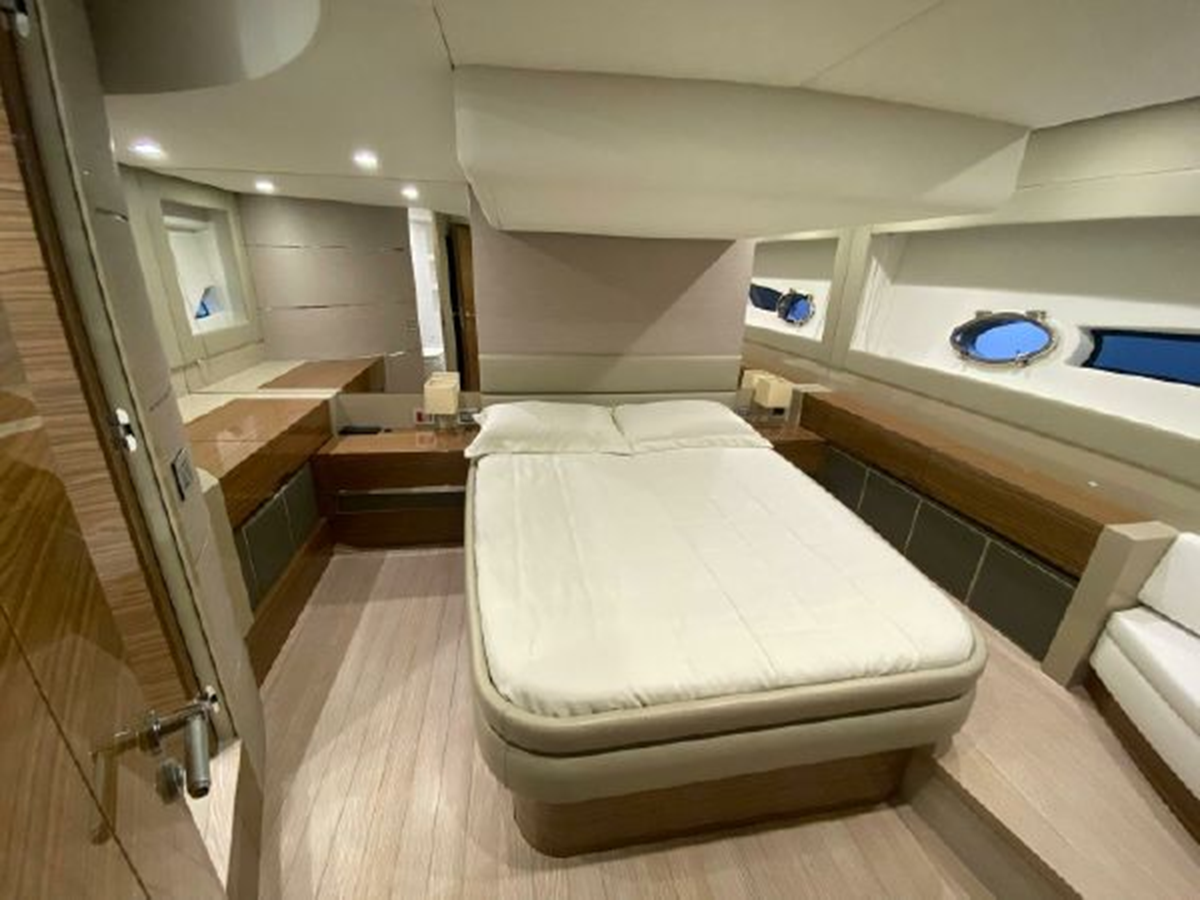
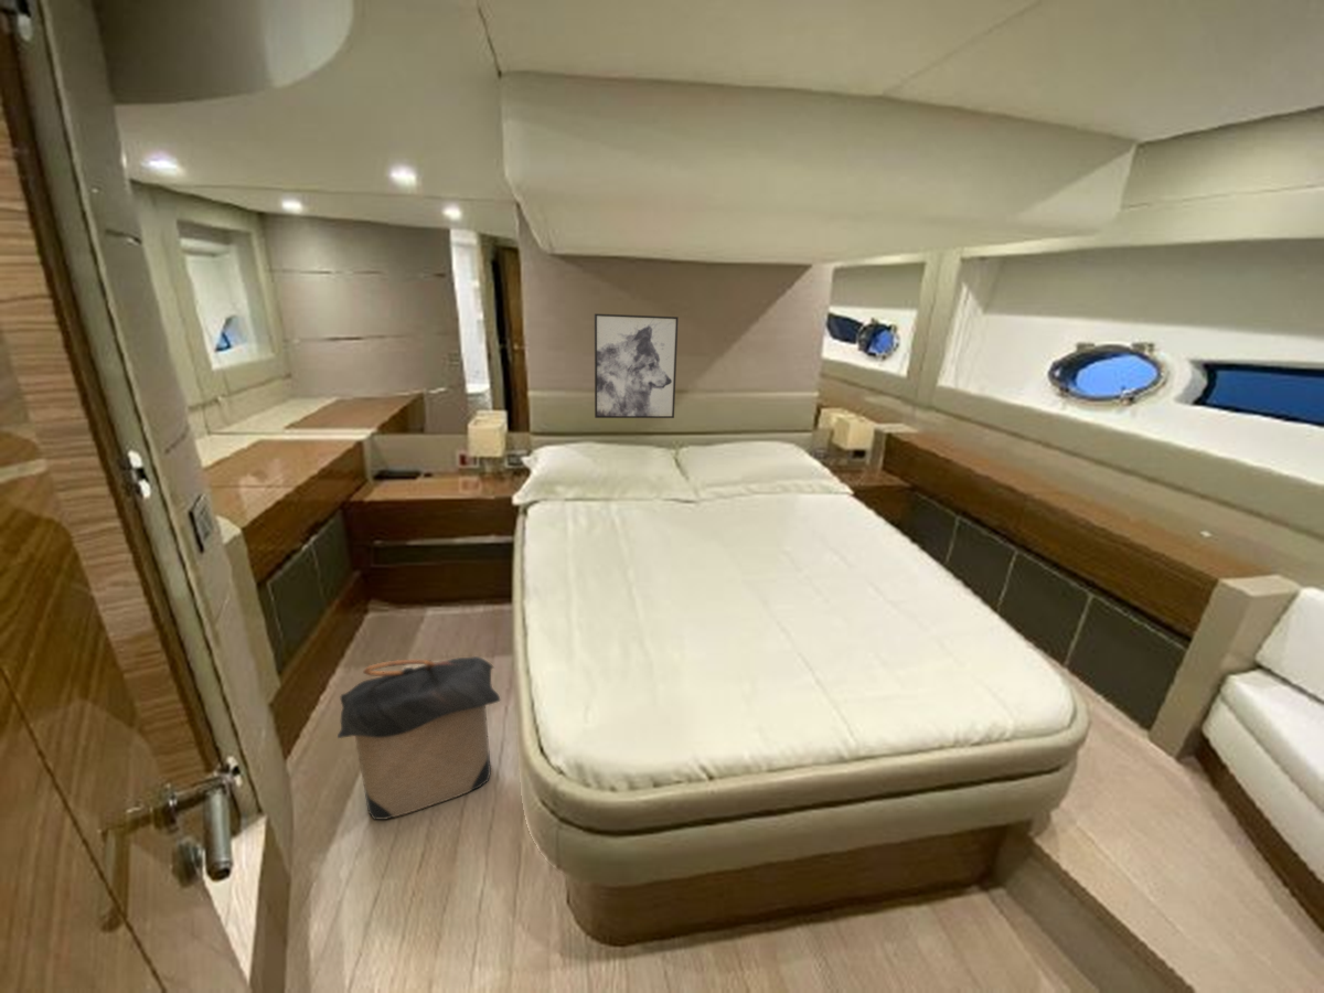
+ wall art [594,312,680,419]
+ laundry hamper [337,655,501,821]
